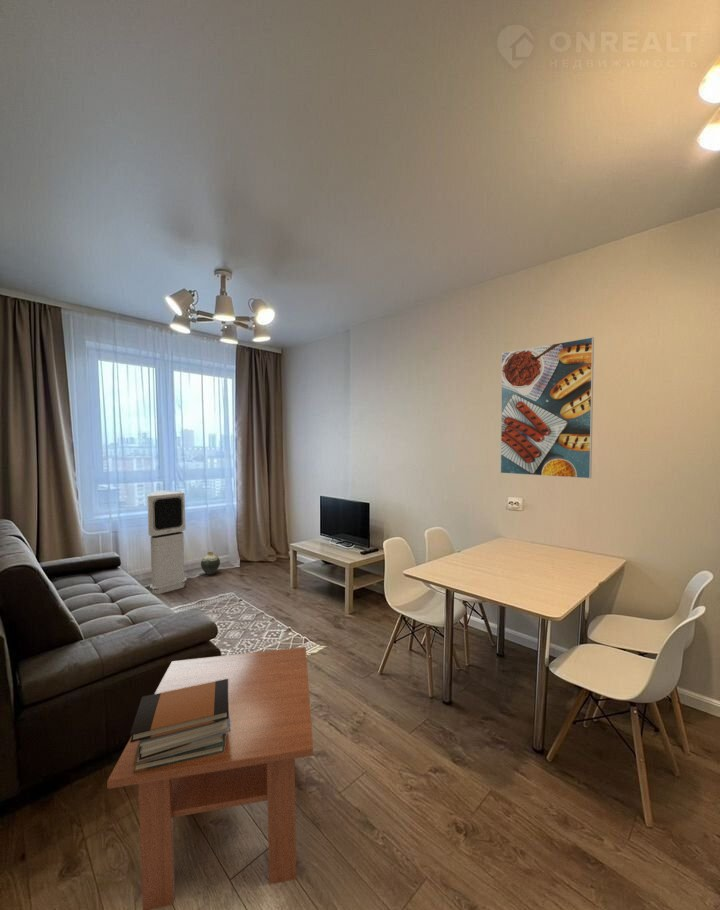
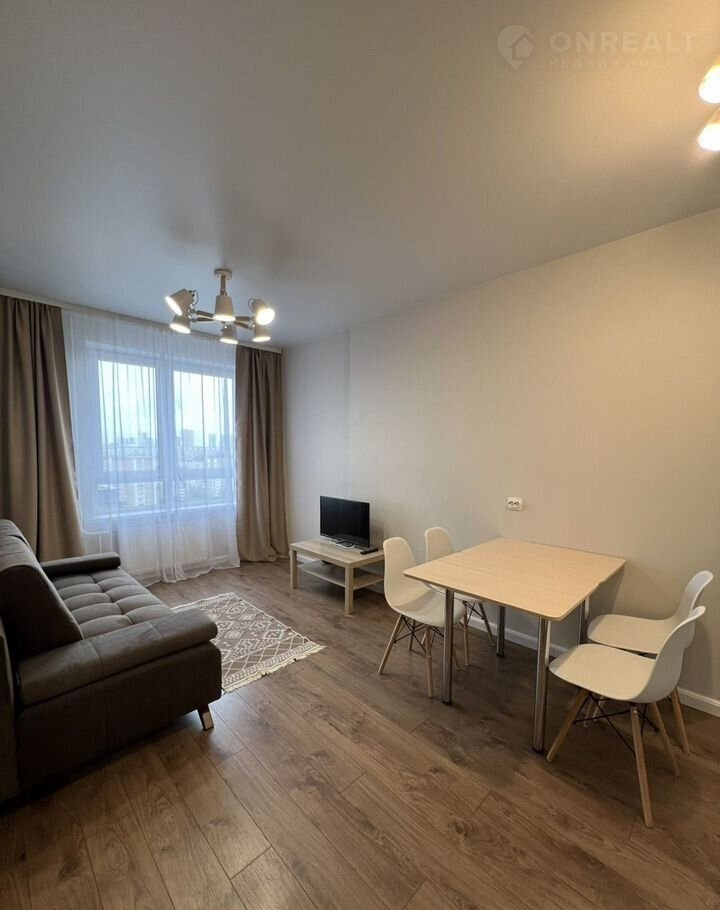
- coffee table [106,646,314,910]
- air purifier [146,490,188,595]
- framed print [499,336,595,480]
- vase [200,551,221,576]
- book stack [129,679,231,773]
